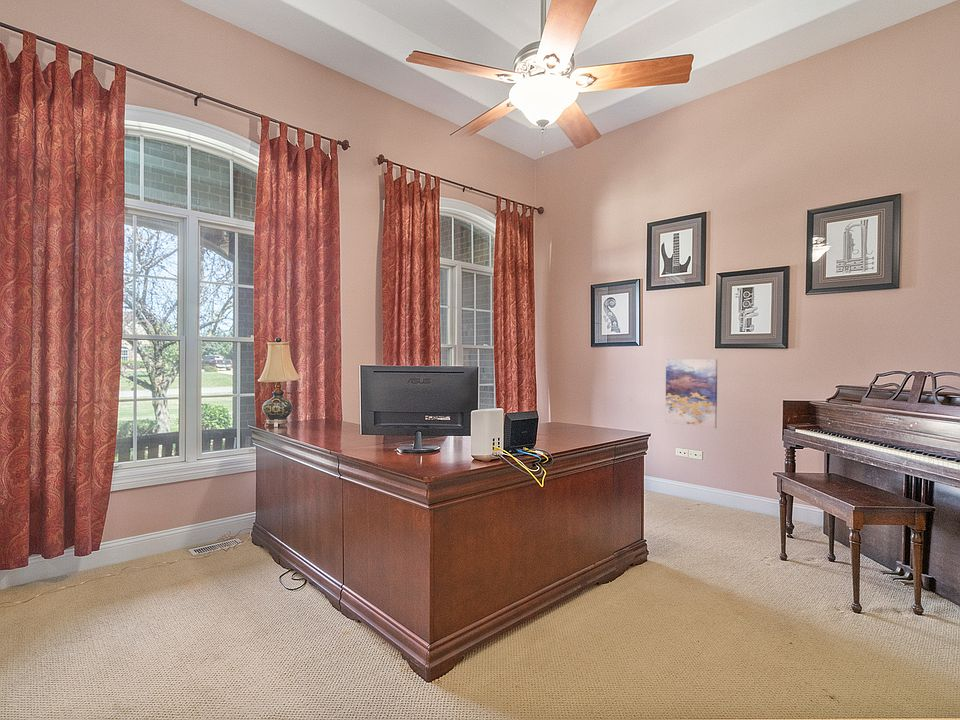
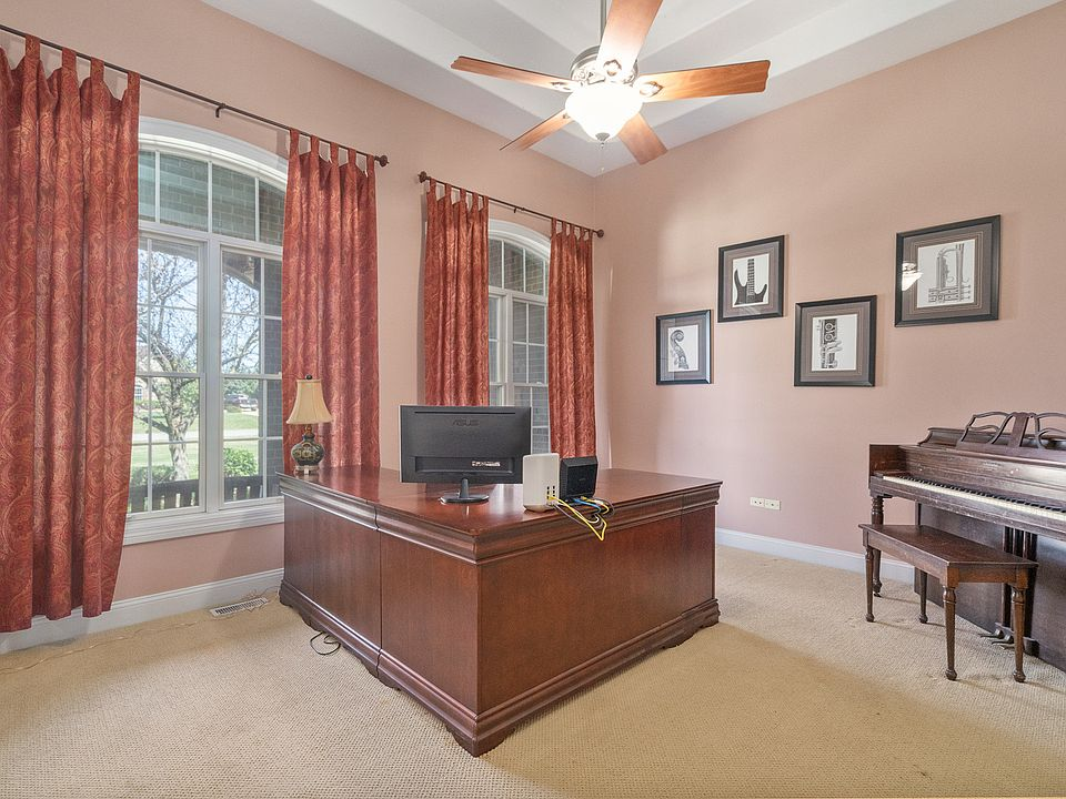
- wall art [664,358,718,429]
